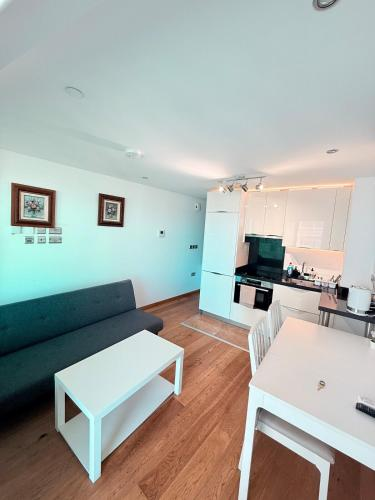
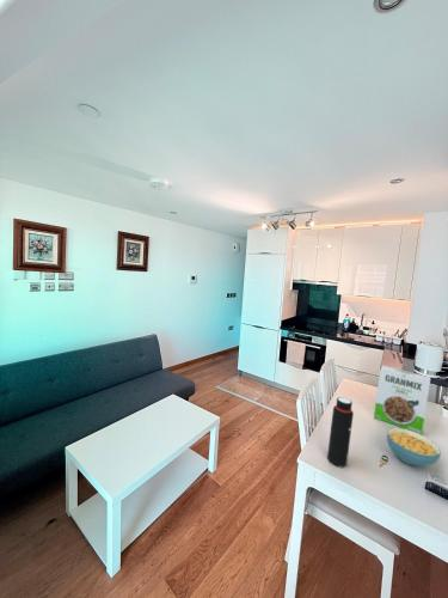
+ water bottle [326,396,355,468]
+ cereal bowl [386,427,442,469]
+ cereal box [373,365,431,435]
